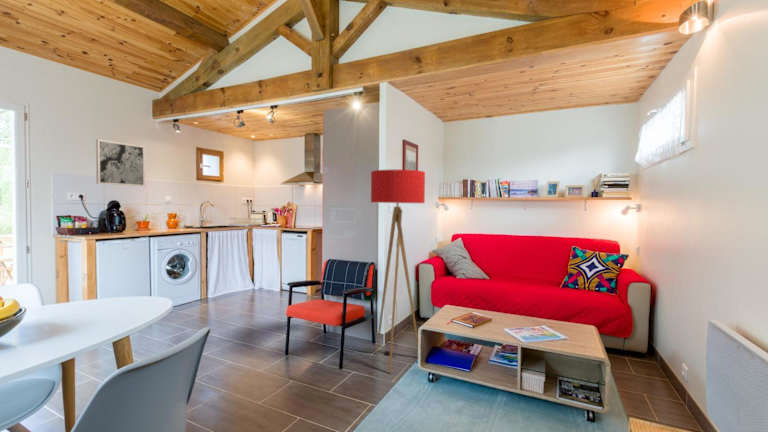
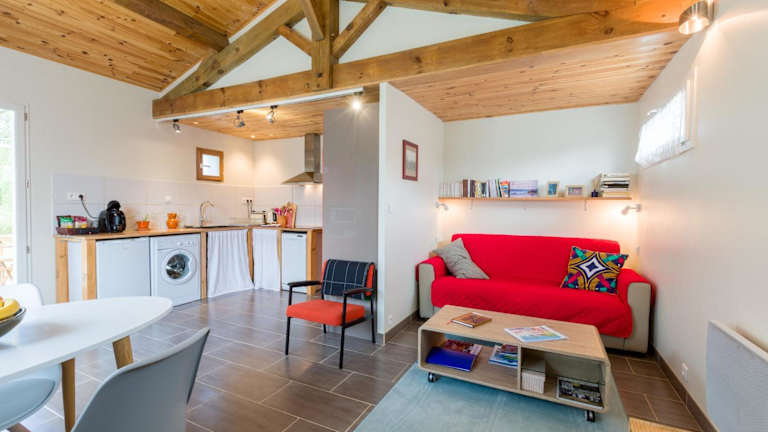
- floor lamp [370,169,426,374]
- wall art [95,138,146,187]
